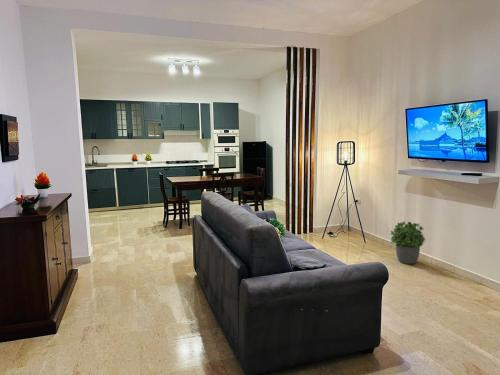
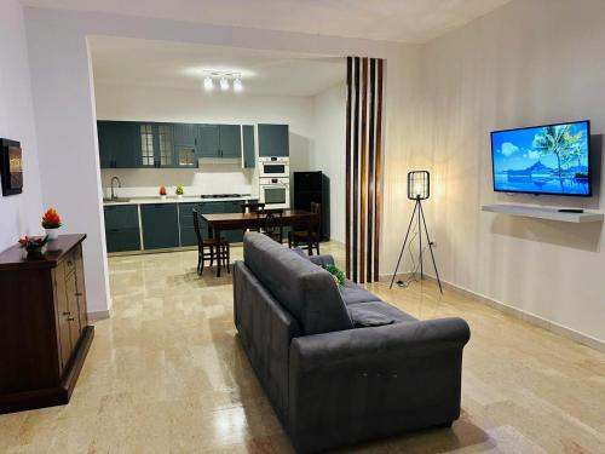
- potted plant [390,220,426,265]
